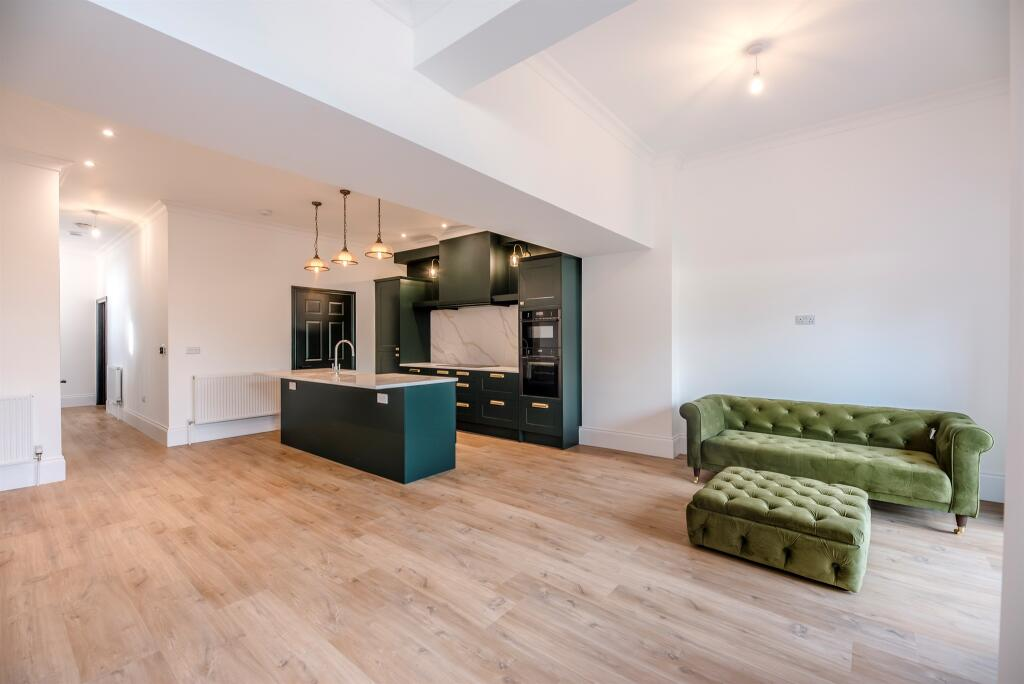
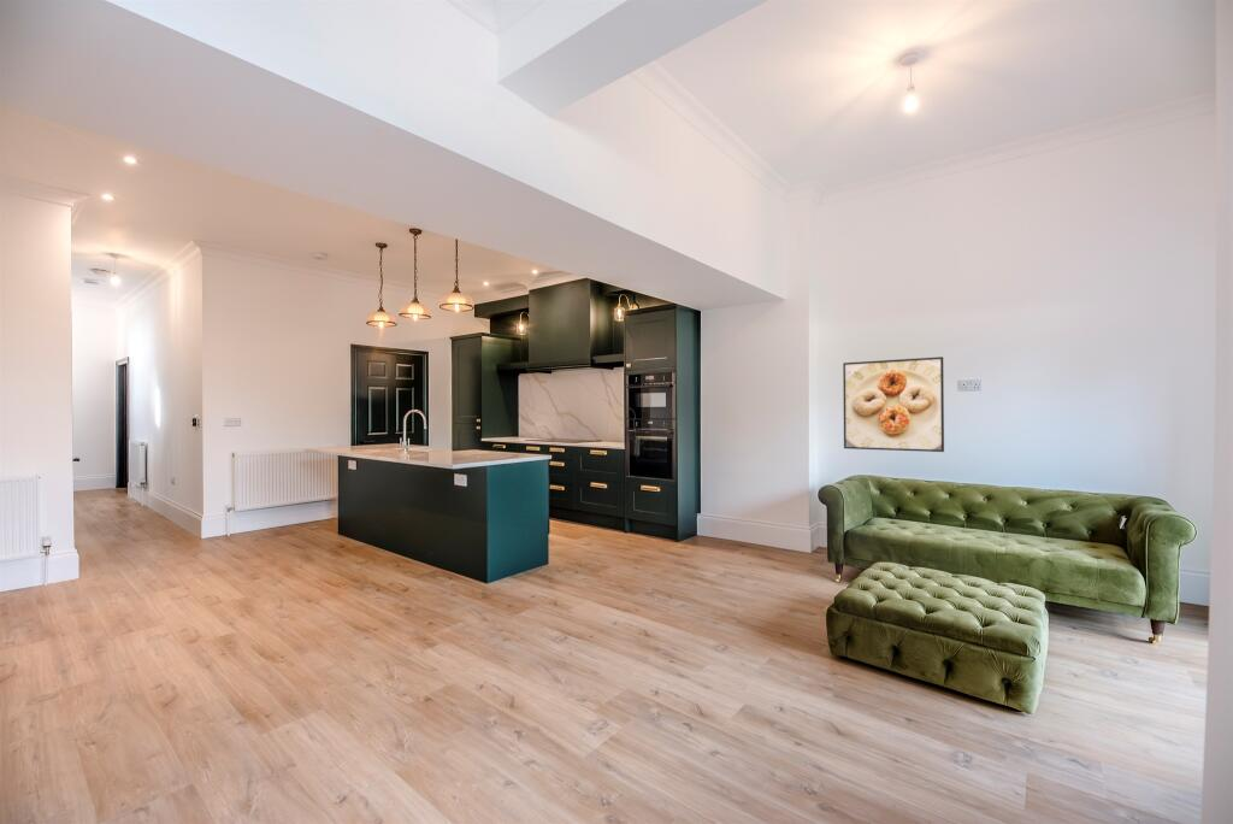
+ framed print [842,355,945,453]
